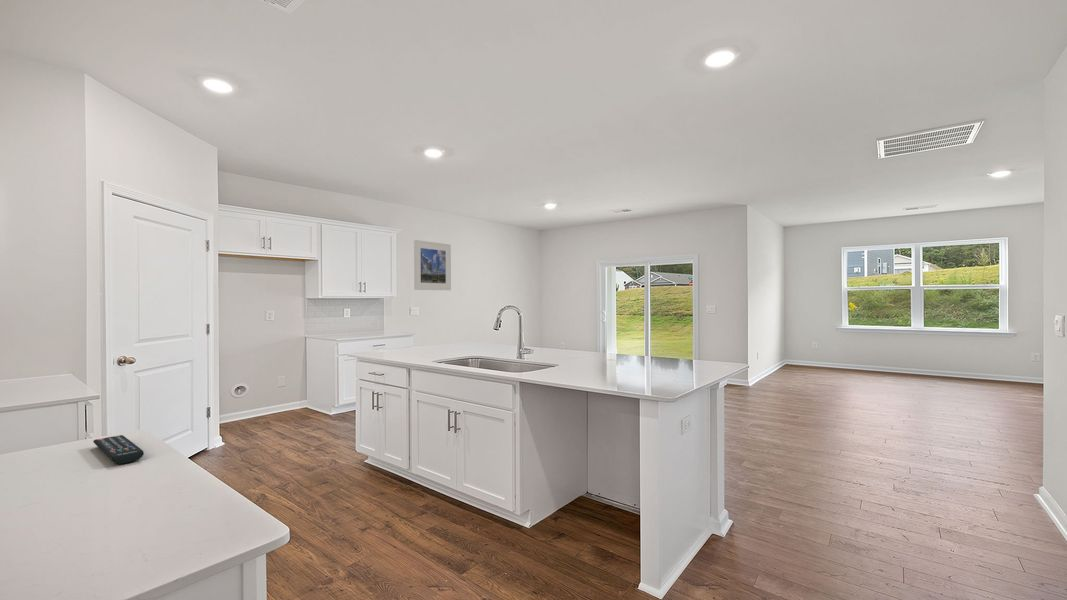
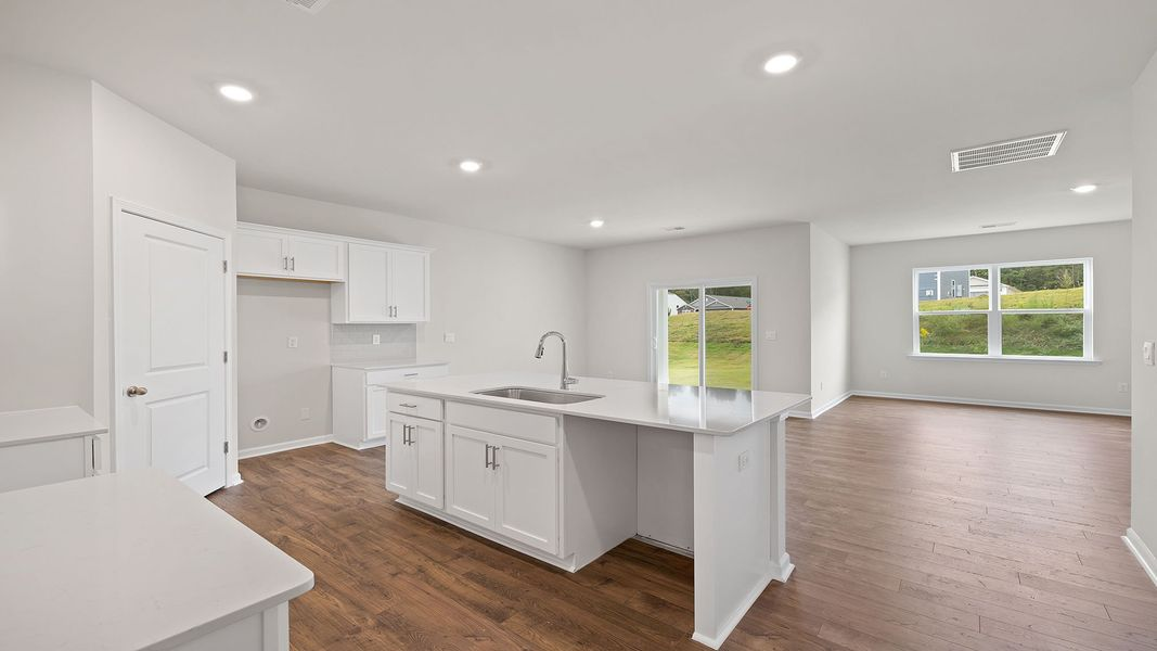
- remote control [92,434,145,465]
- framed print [413,239,452,291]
